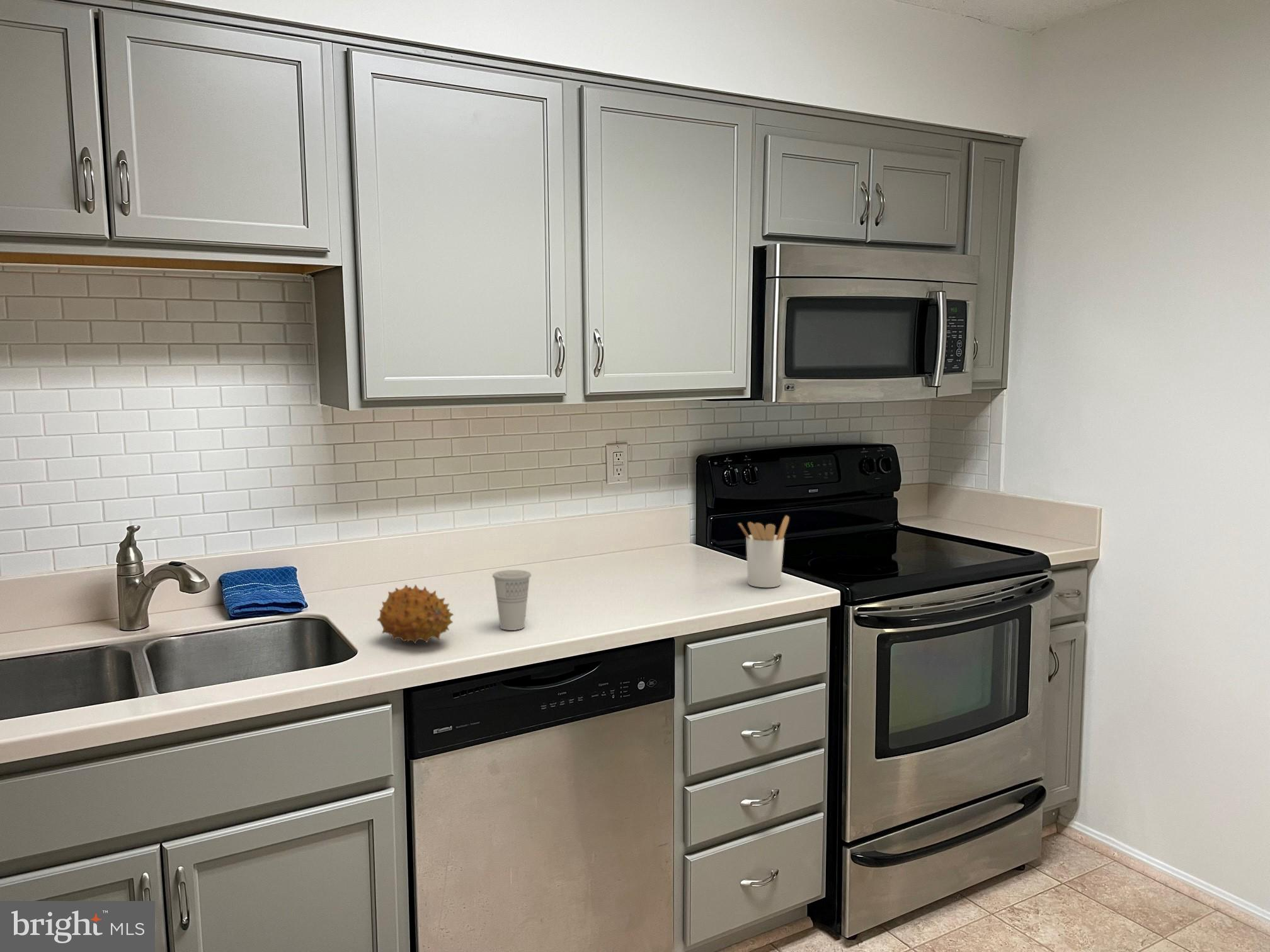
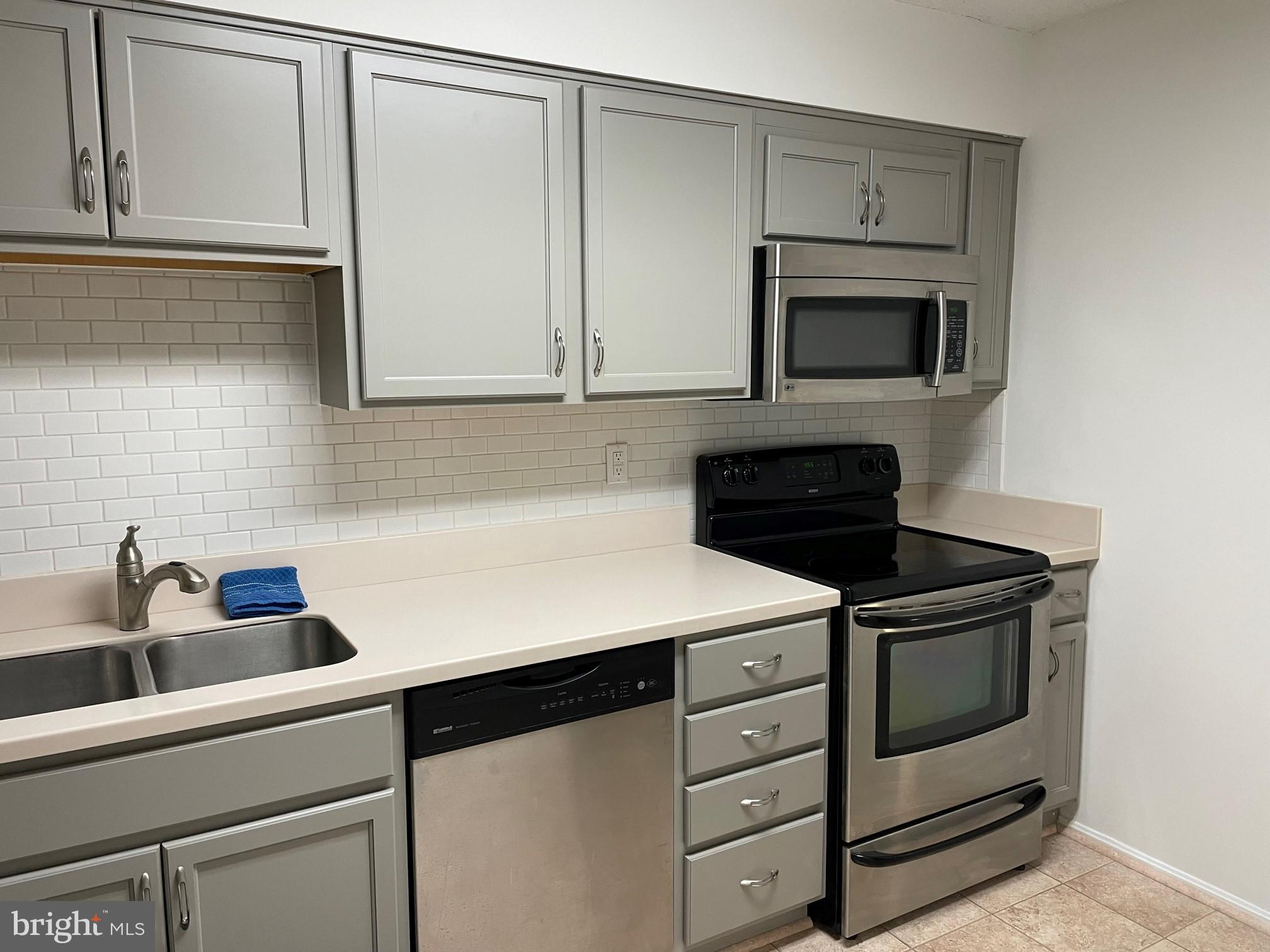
- utensil holder [738,515,790,588]
- fruit [376,584,454,645]
- cup [492,569,532,631]
